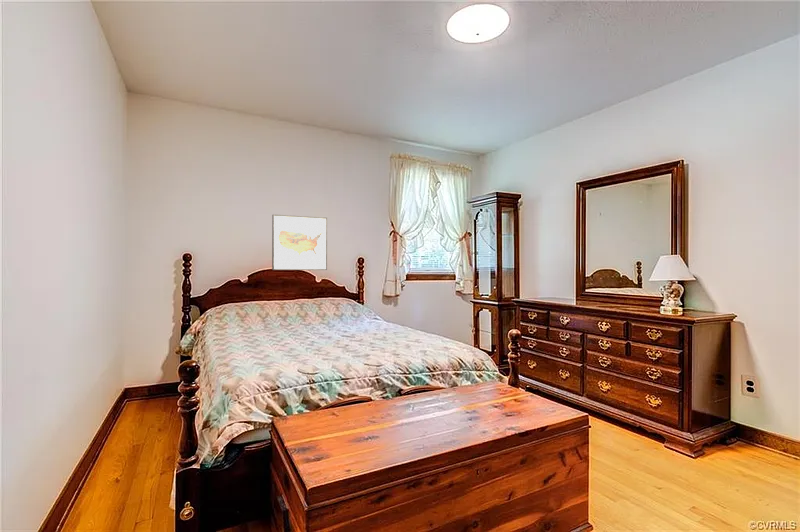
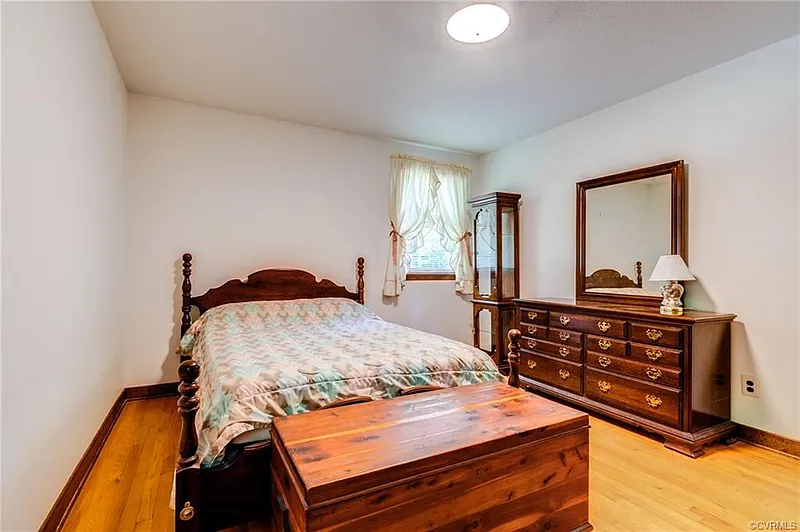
- wall art [271,213,328,271]
